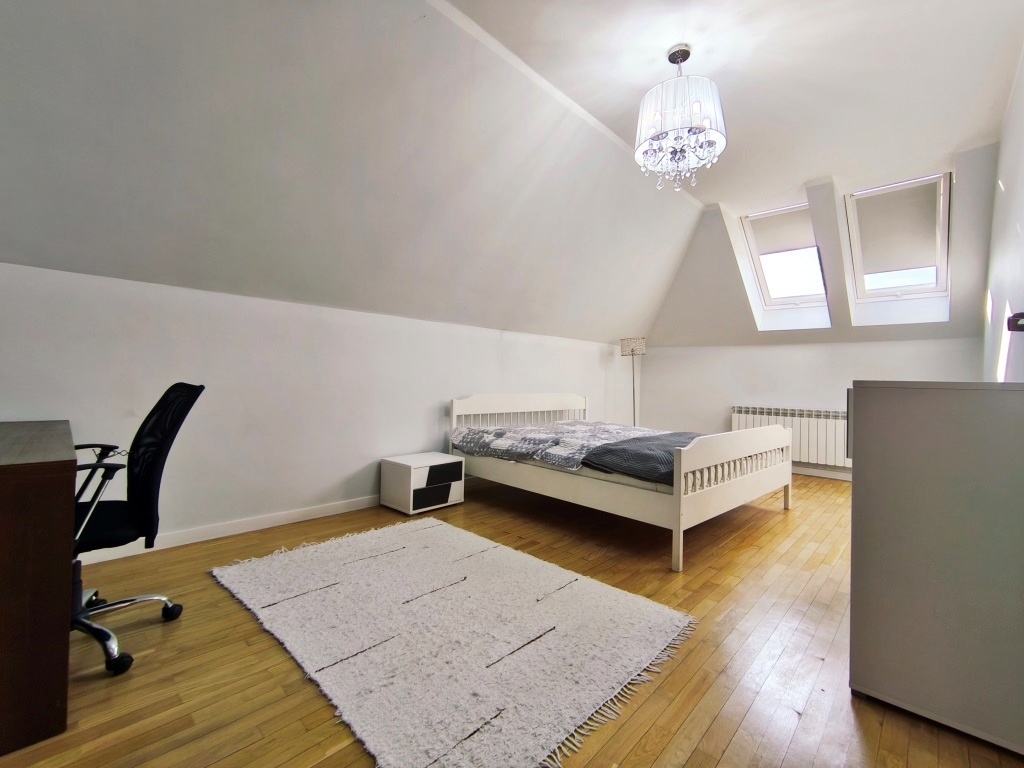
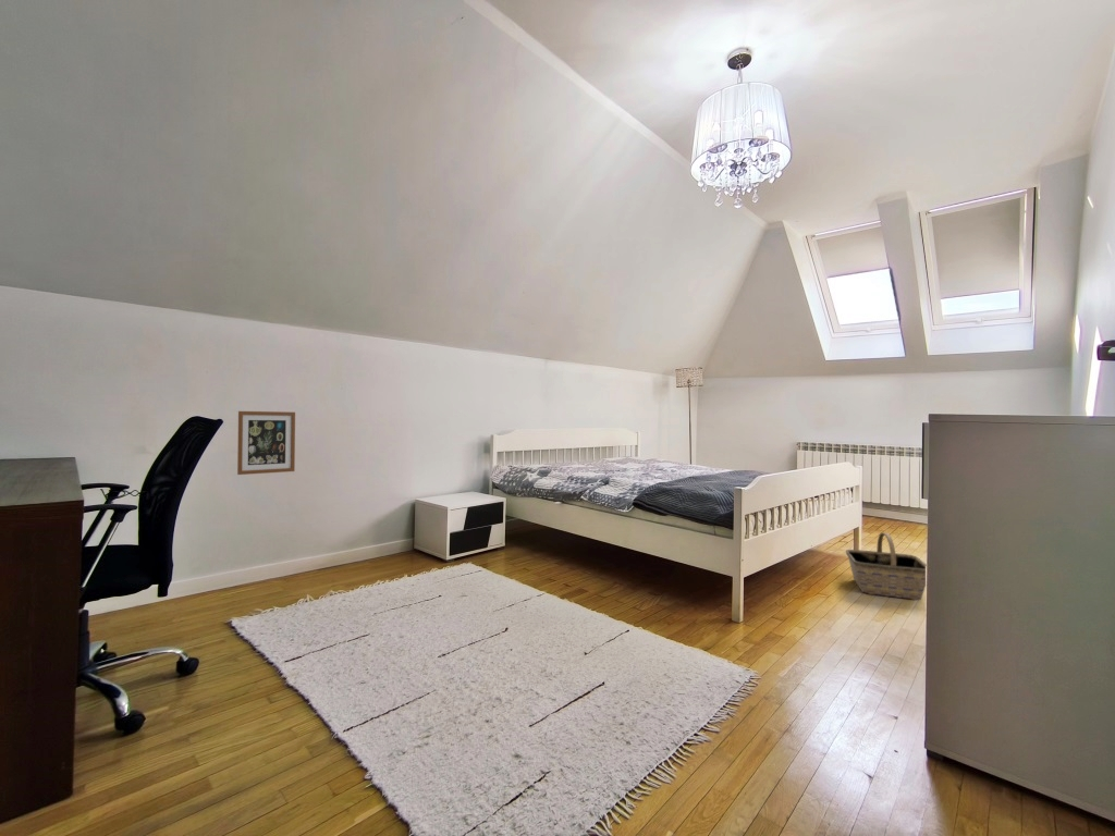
+ basket [845,531,928,601]
+ wall art [236,410,296,476]
